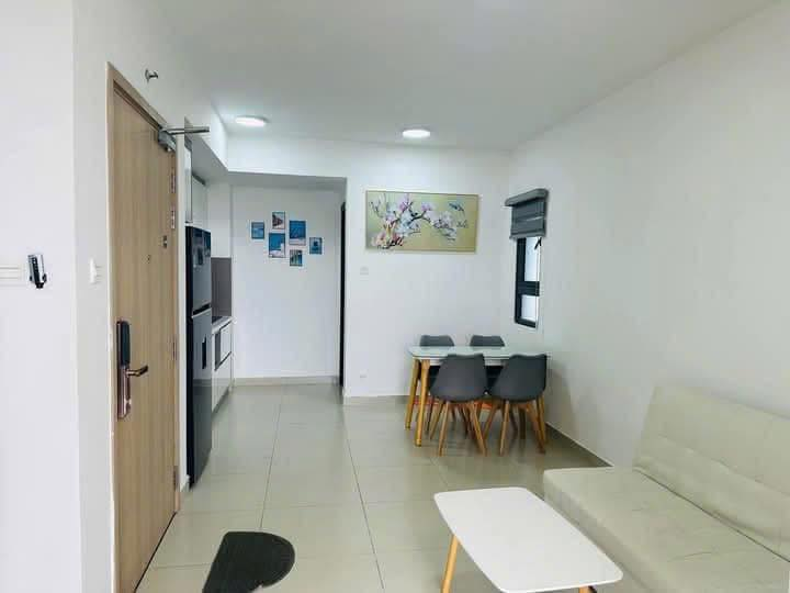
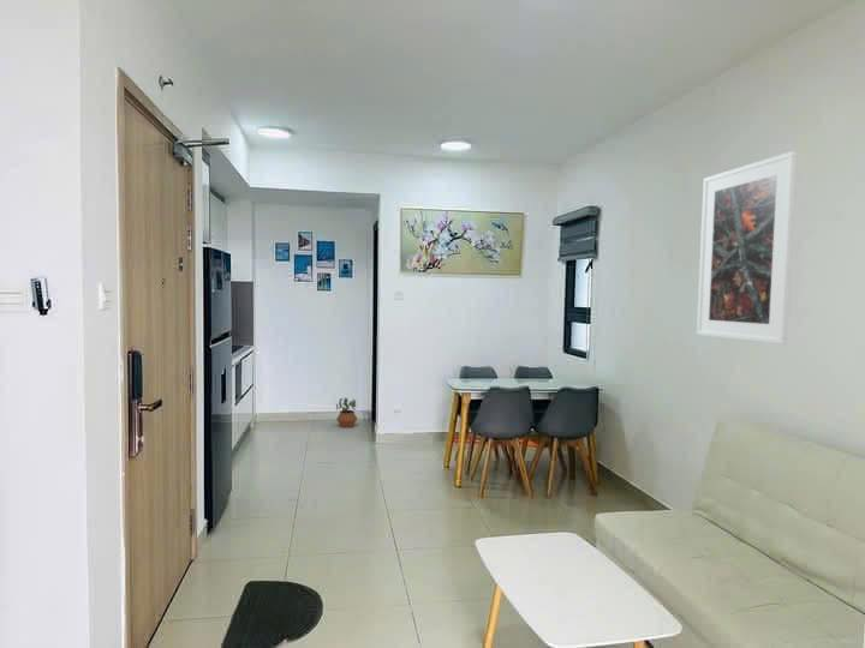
+ potted plant [335,397,358,428]
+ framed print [696,150,798,346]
